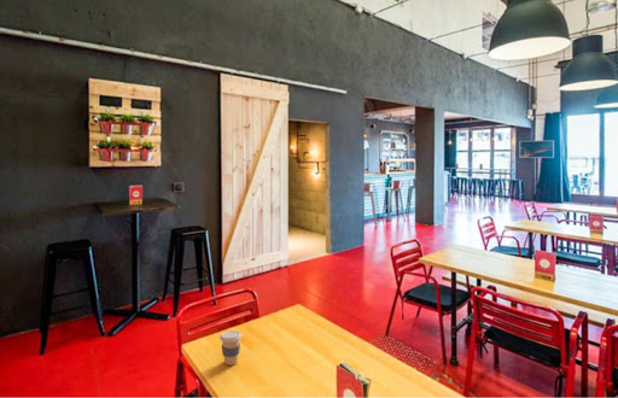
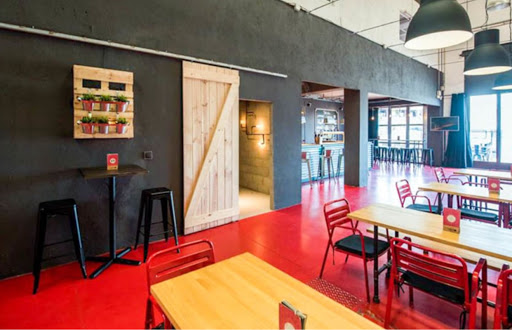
- coffee cup [218,329,243,367]
